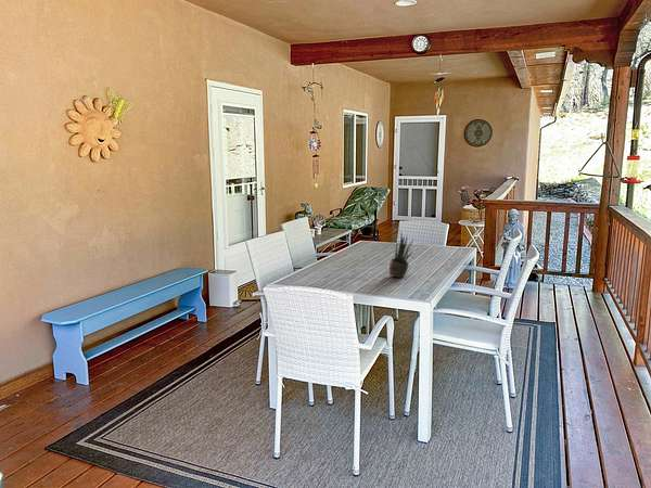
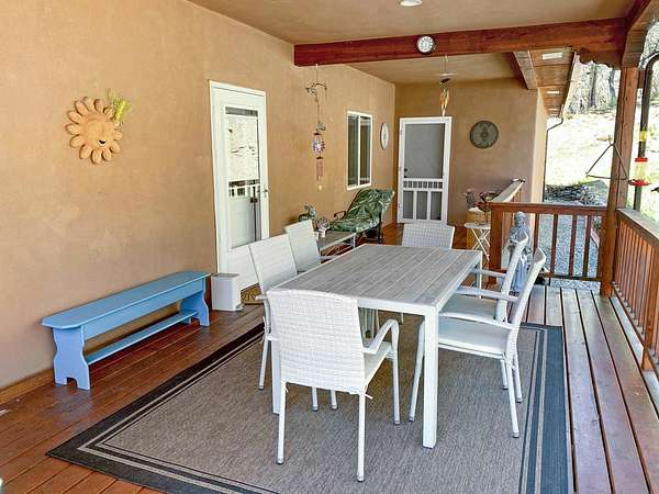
- potted plant [388,231,414,279]
